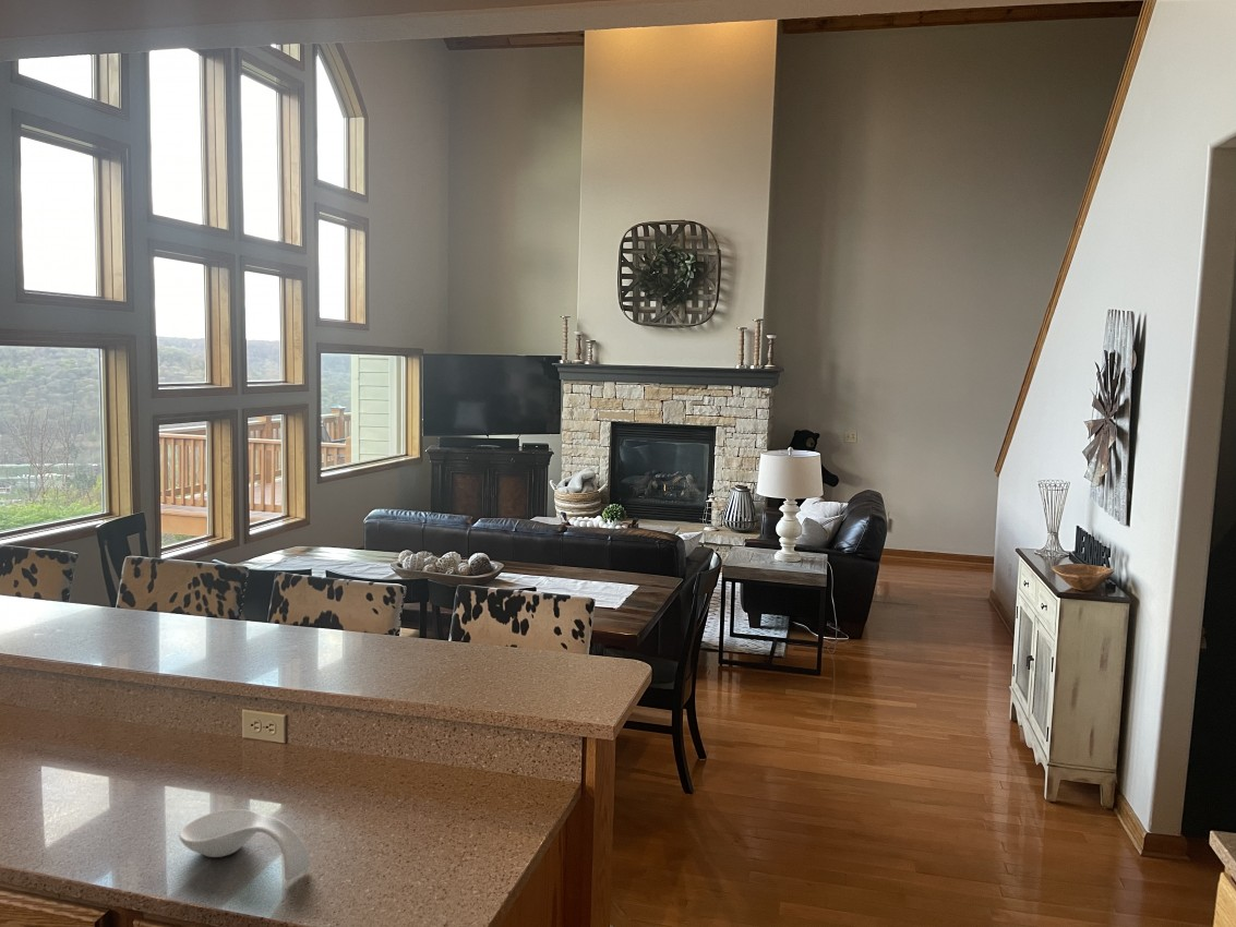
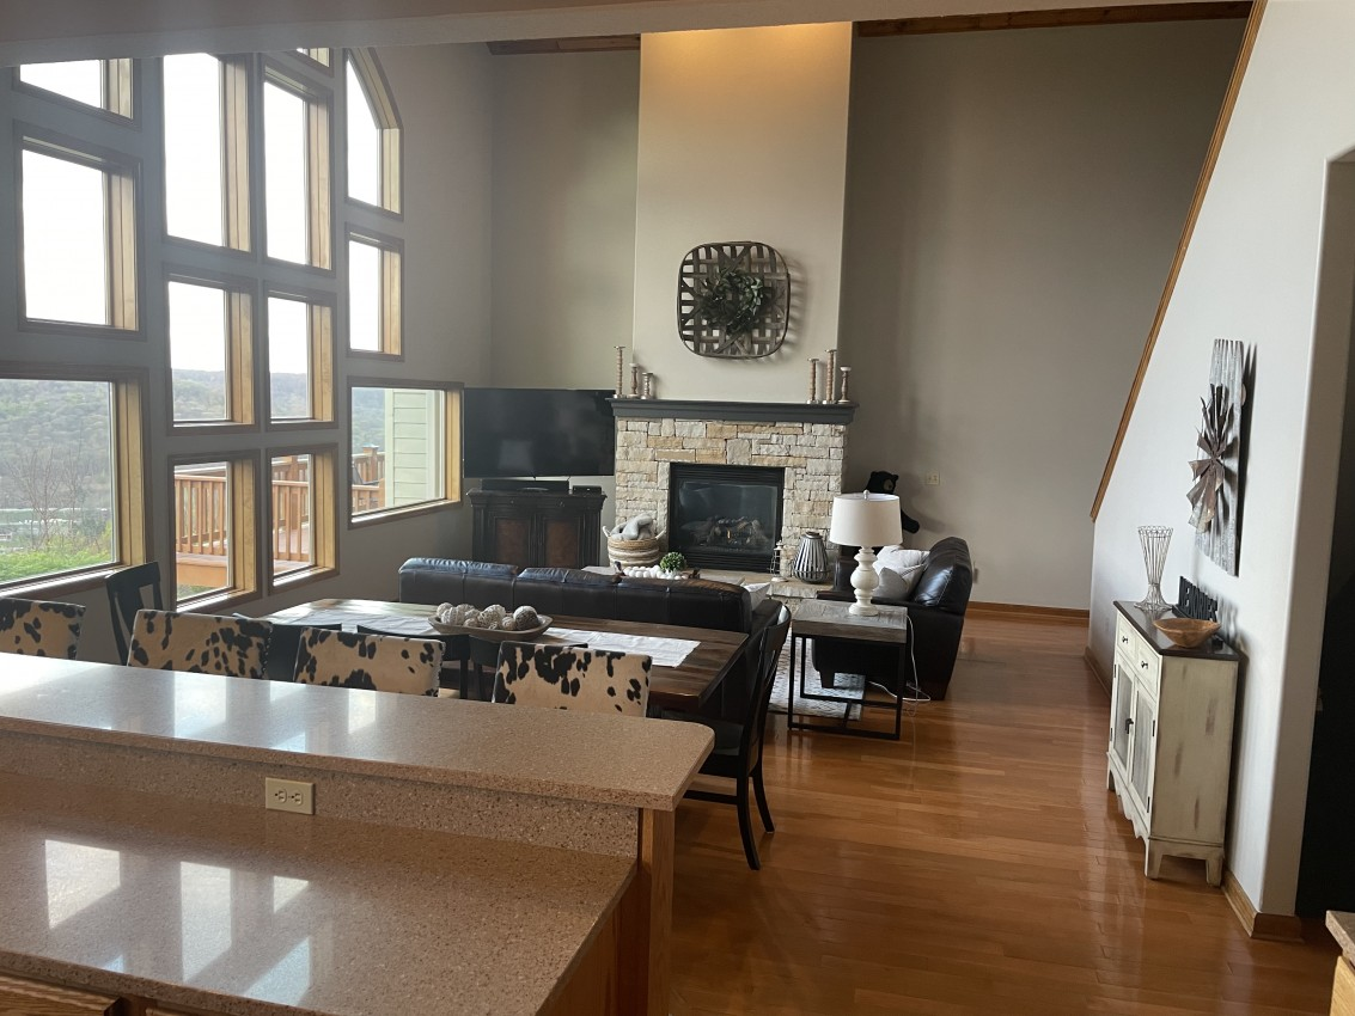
- spoon rest [178,808,311,882]
